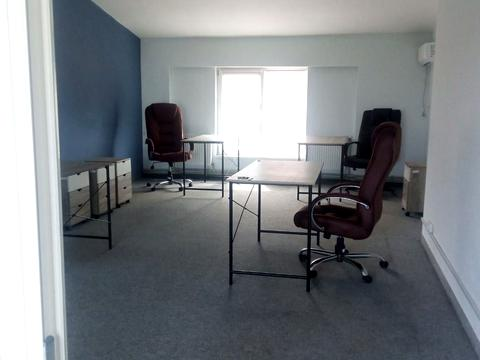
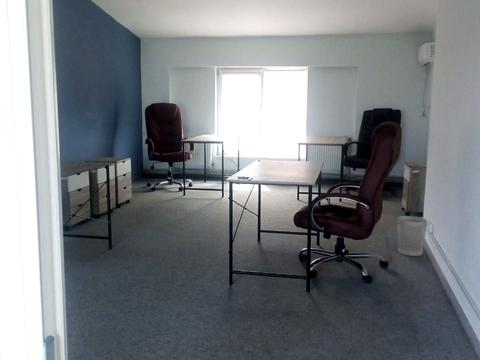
+ wastebasket [396,215,428,257]
